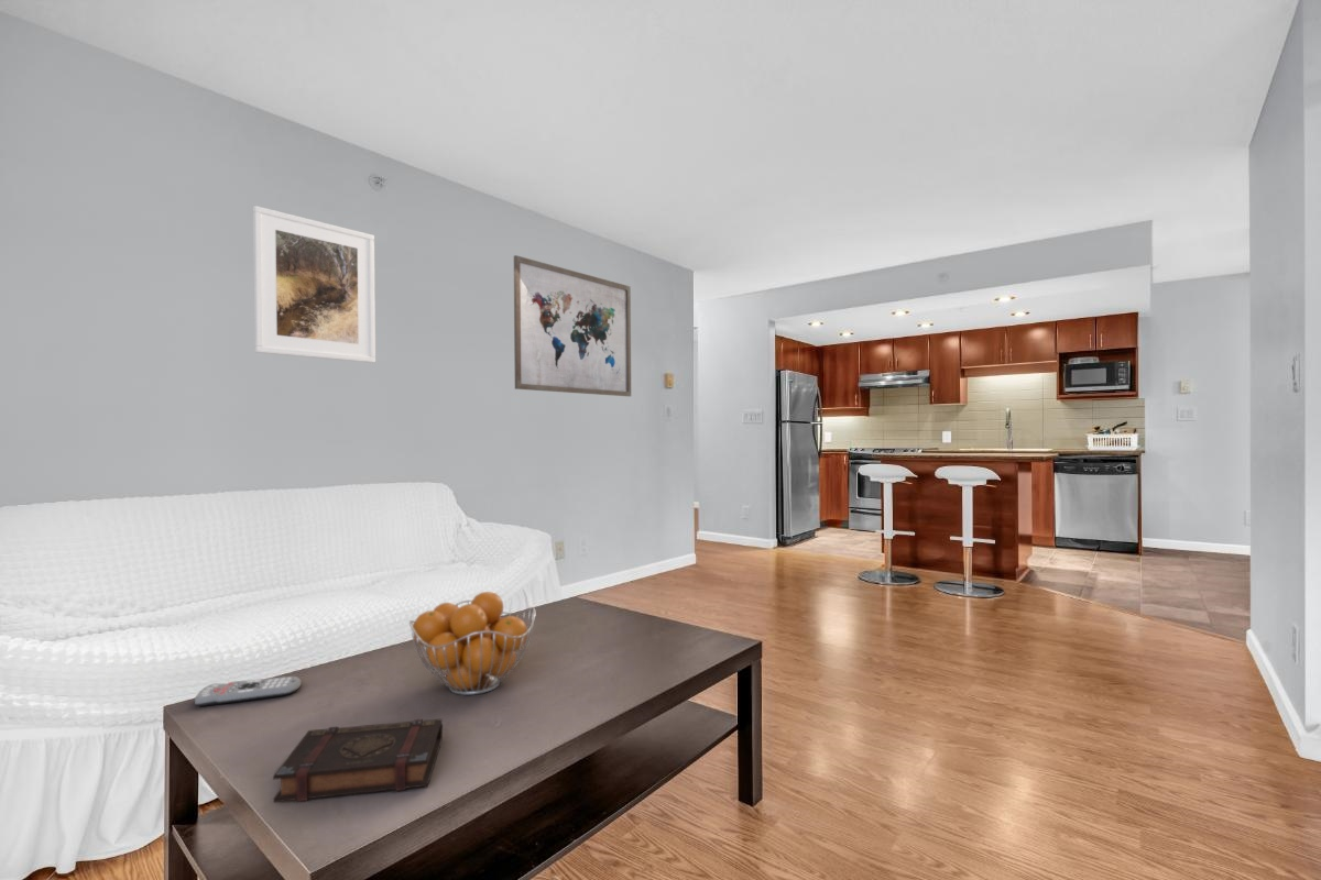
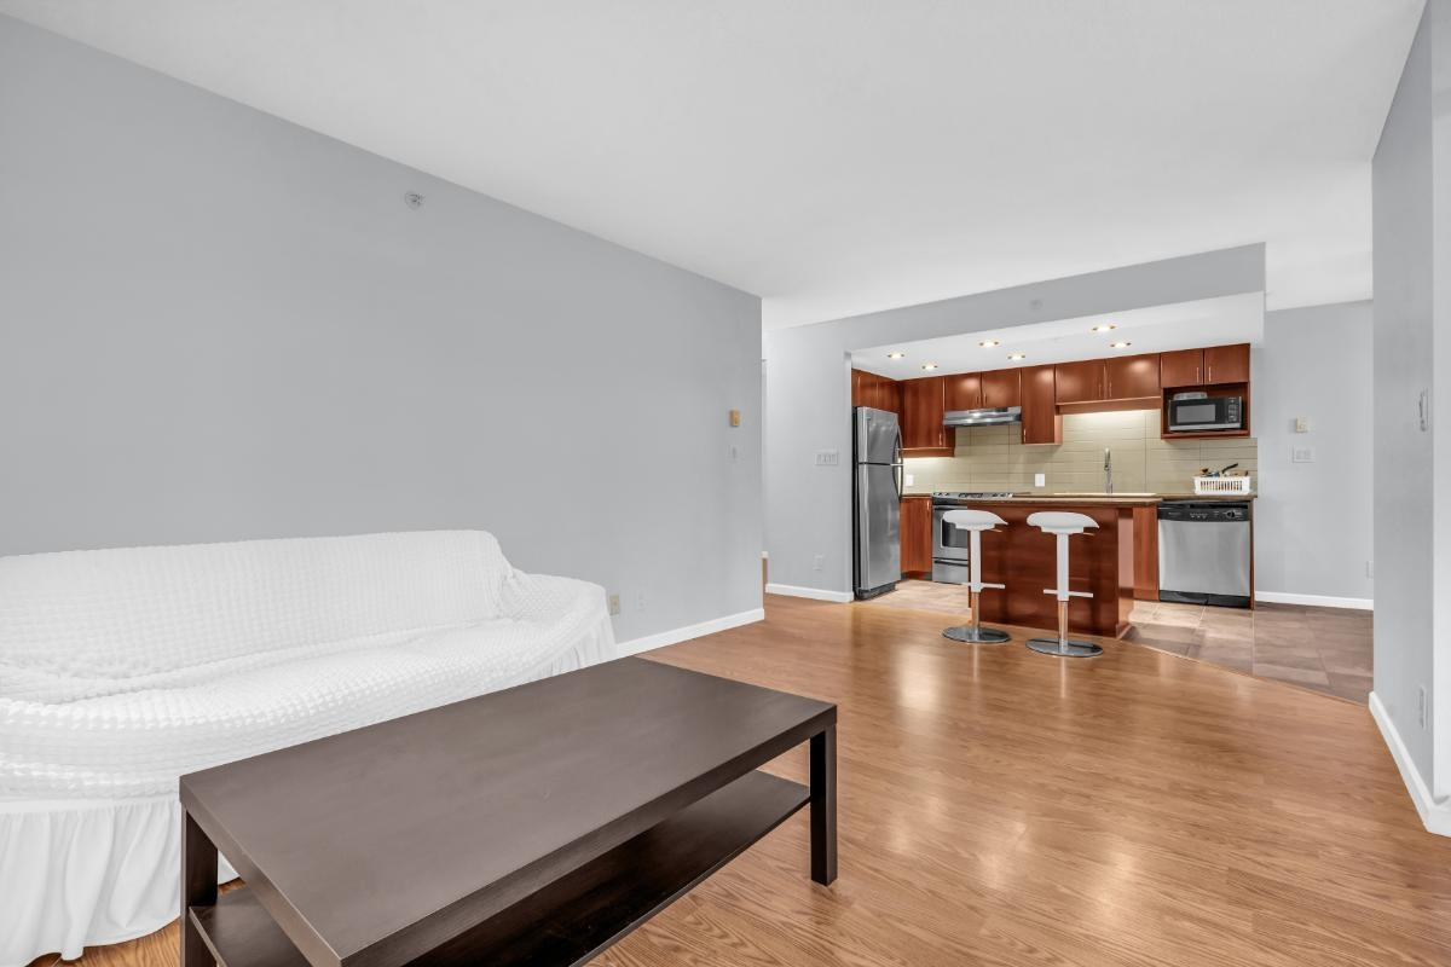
- wall art [513,254,632,397]
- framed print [252,205,376,364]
- fruit basket [408,591,536,696]
- book [272,718,444,803]
- remote control [194,675,302,707]
